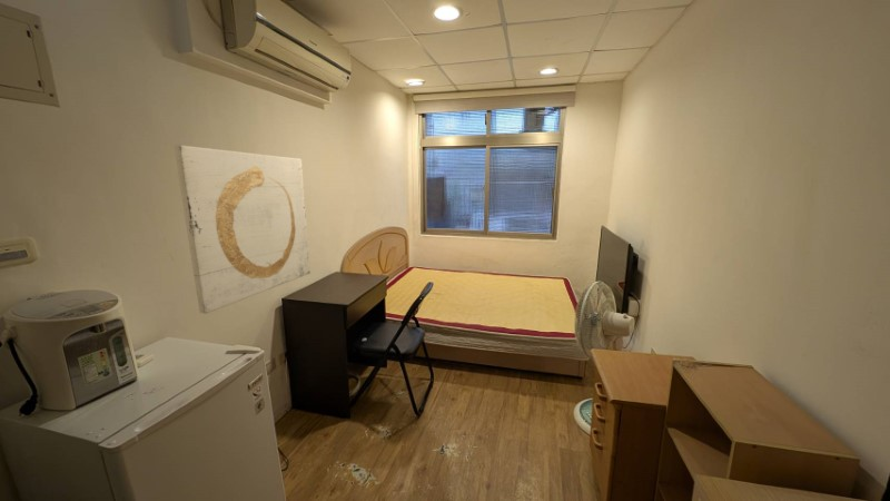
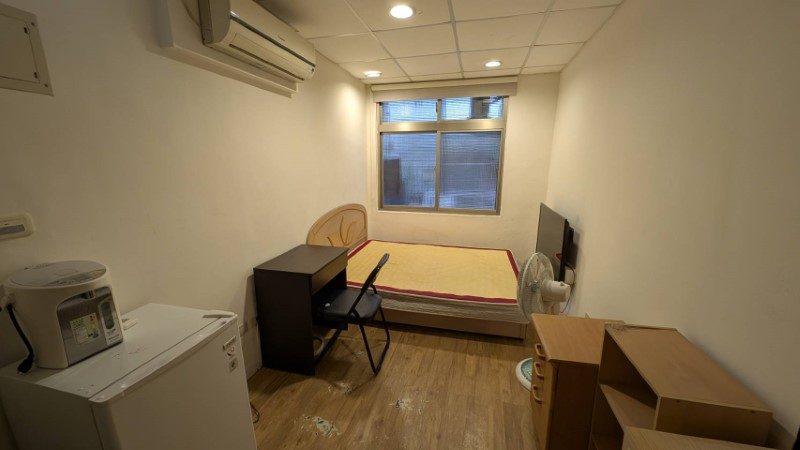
- wall art [174,145,312,315]
